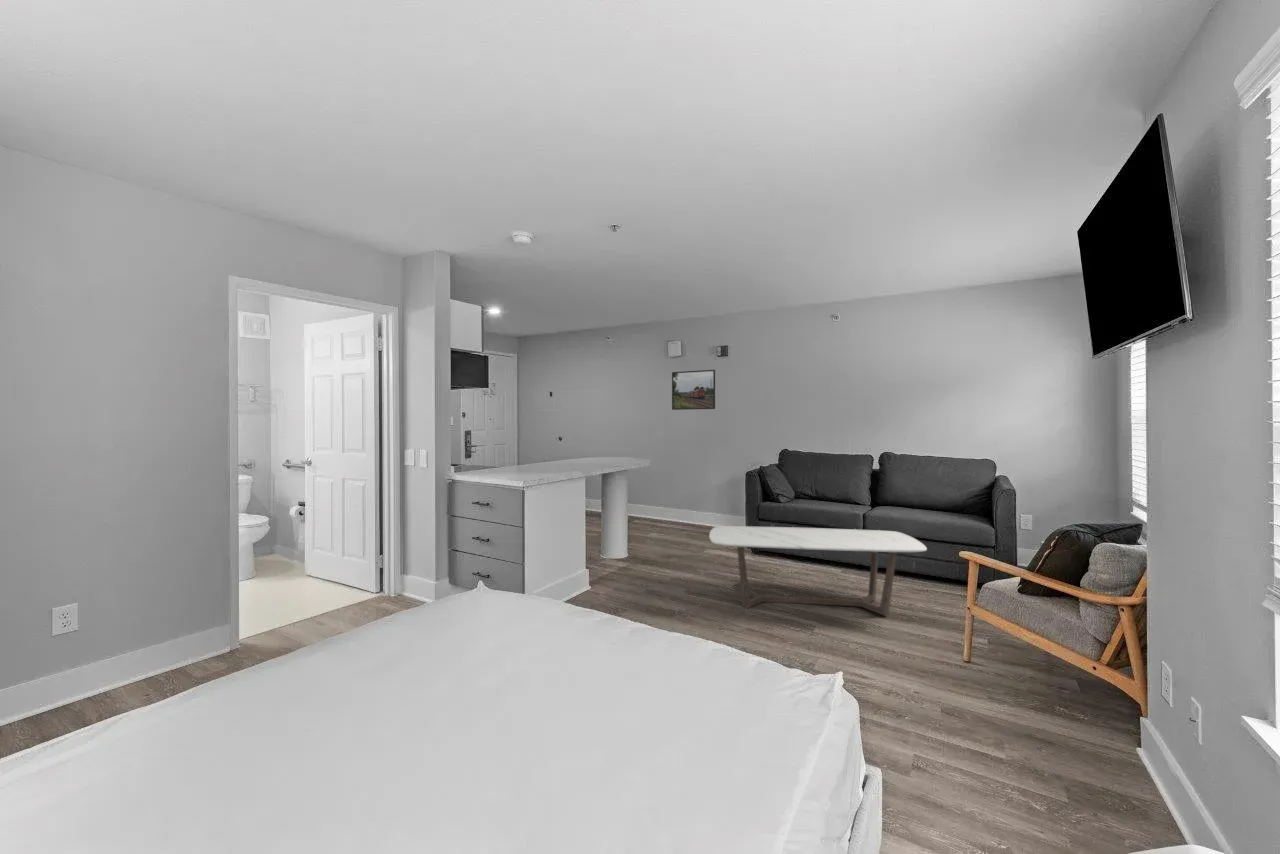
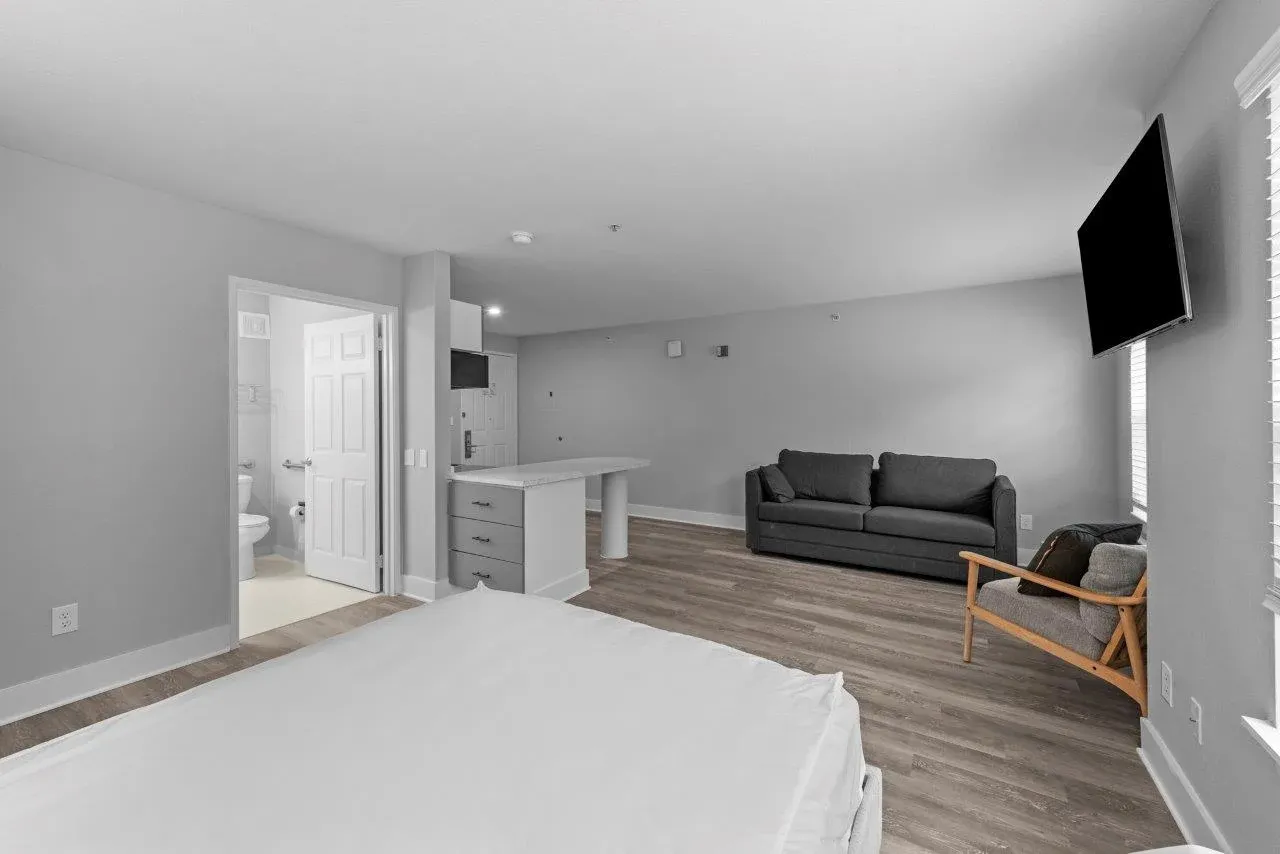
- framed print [671,369,716,411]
- coffee table [708,525,928,616]
